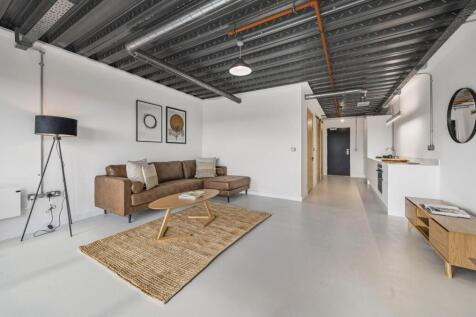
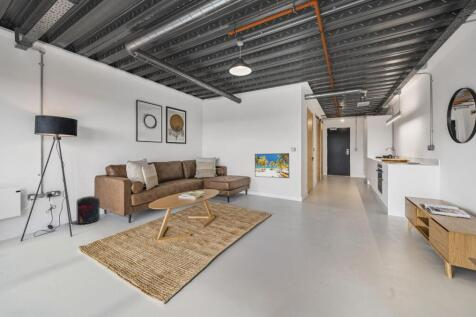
+ supplement container [75,195,101,225]
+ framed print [254,152,290,179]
